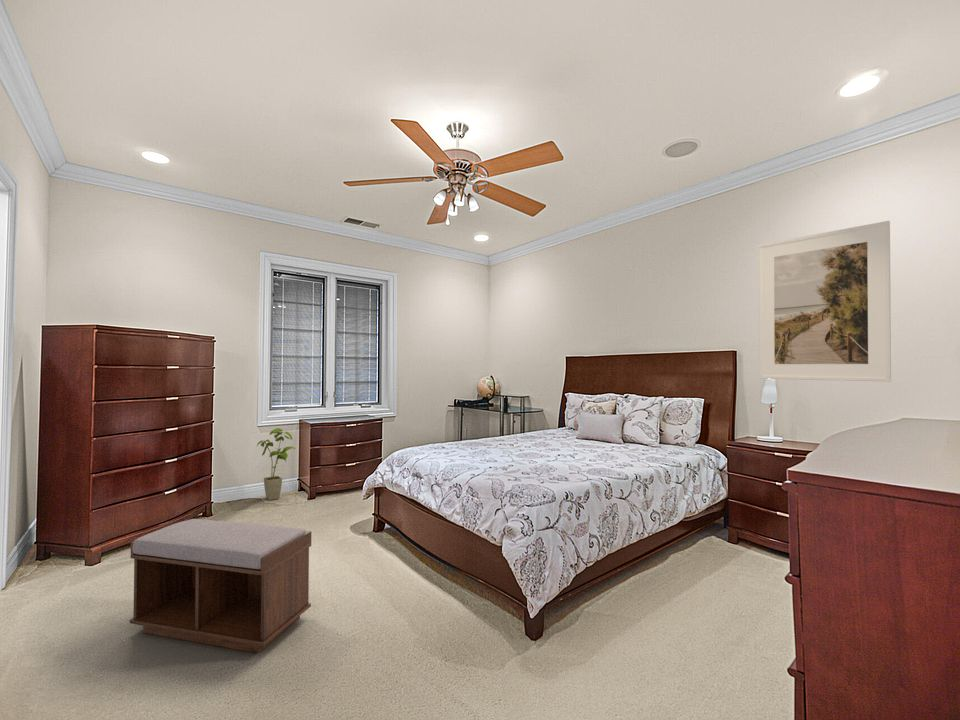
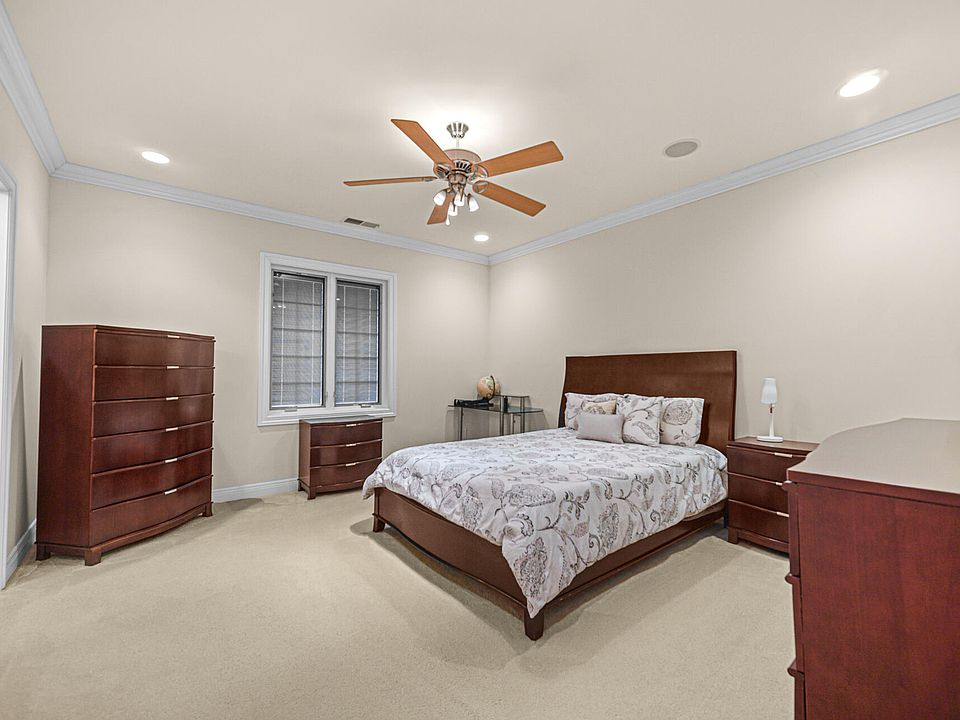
- house plant [256,427,296,501]
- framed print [757,220,892,383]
- bench [129,518,312,654]
